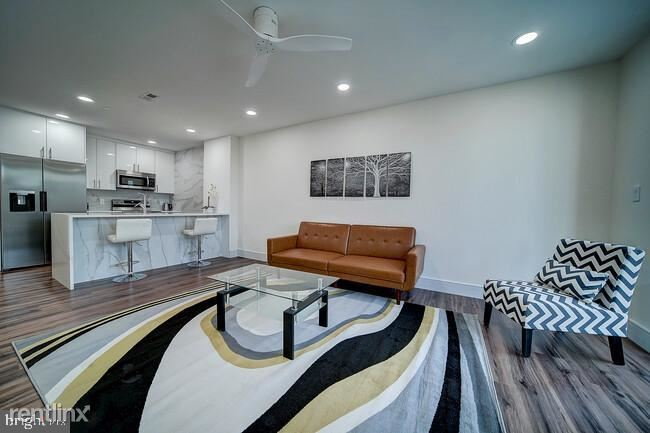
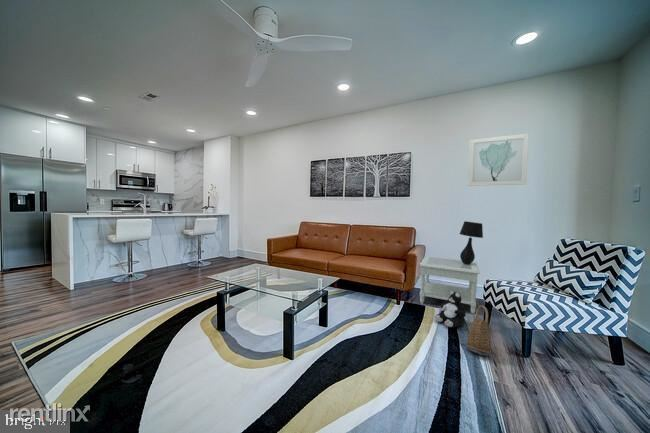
+ plush toy [433,291,467,328]
+ basket [465,305,492,356]
+ wall art [467,133,530,187]
+ side table [419,255,481,315]
+ table lamp [459,220,484,265]
